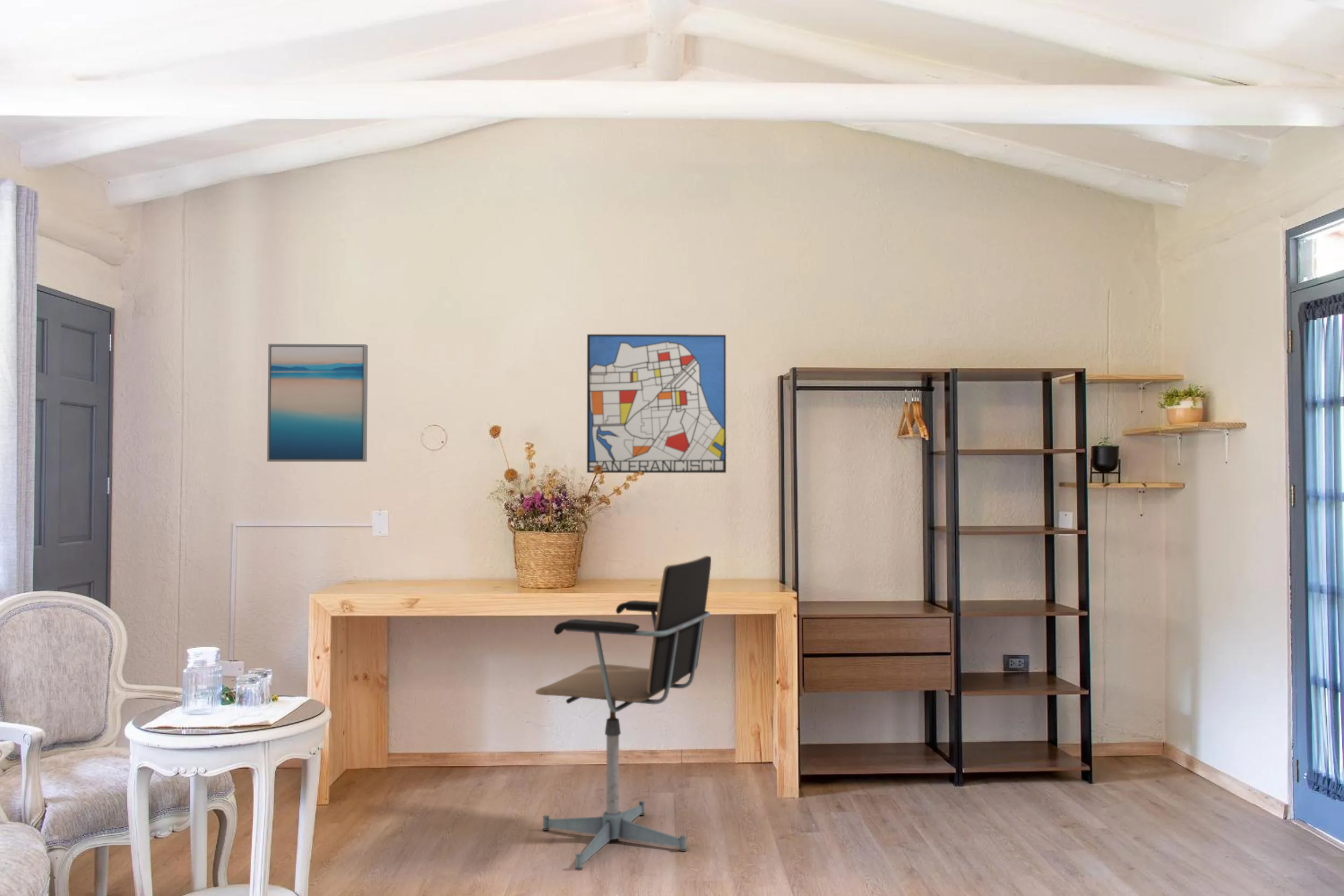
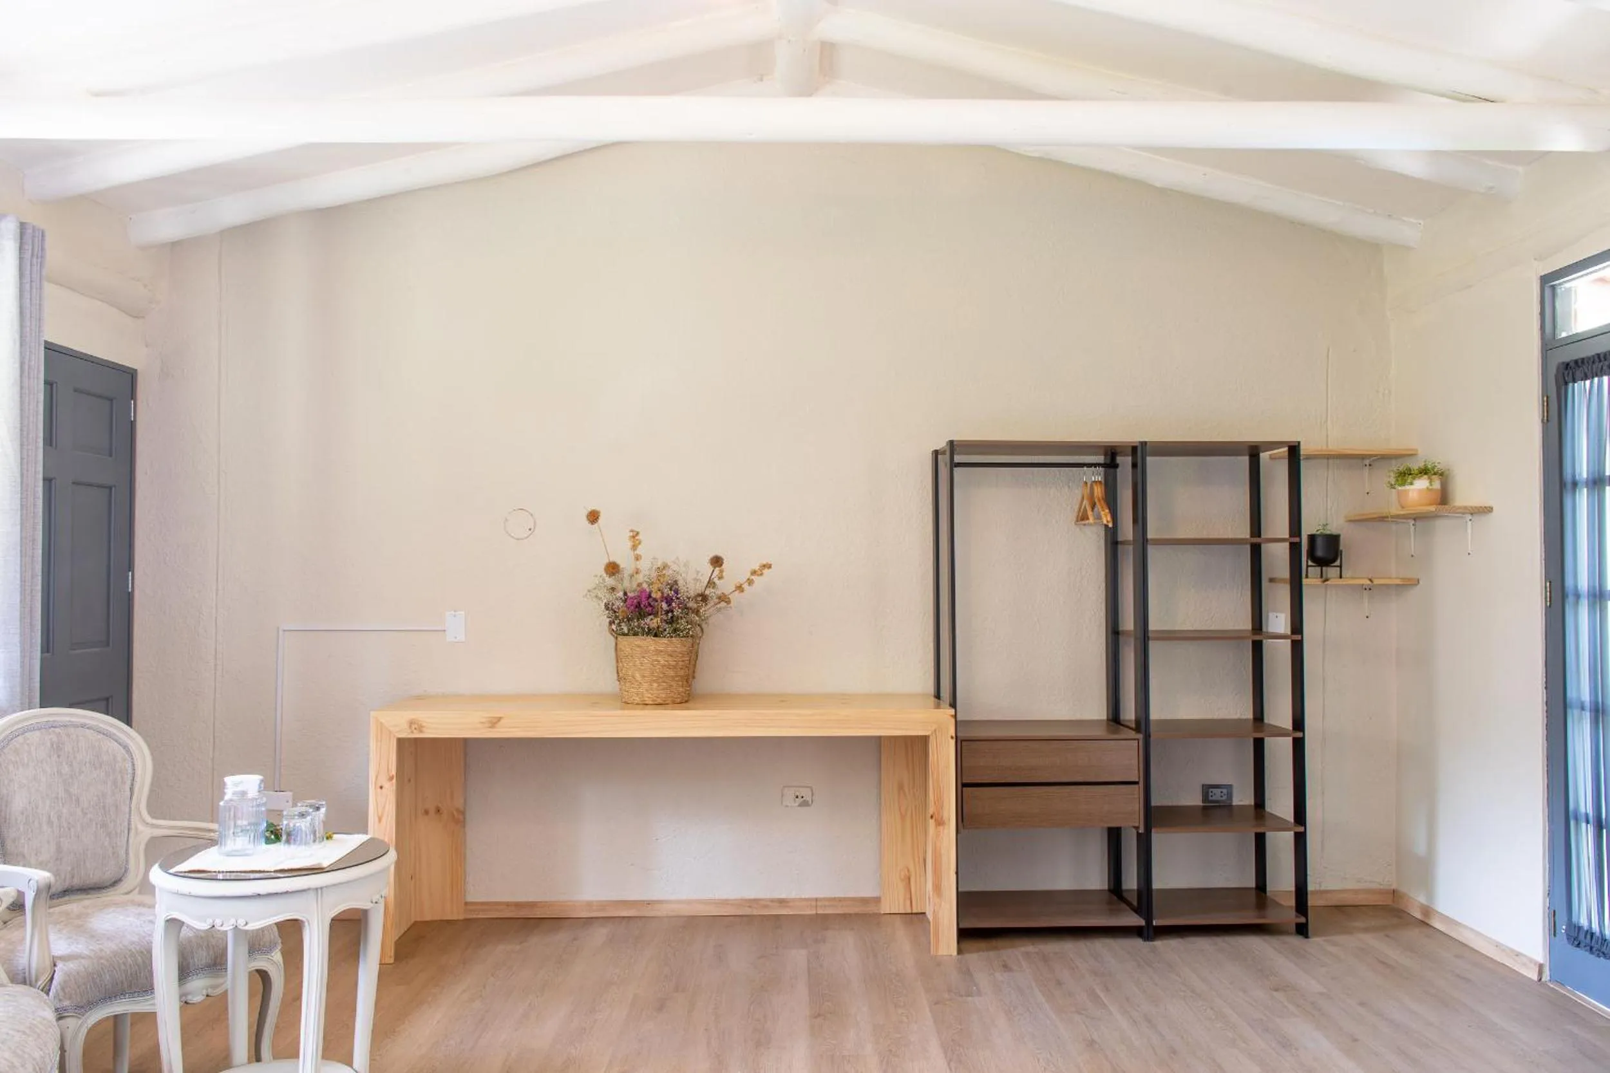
- wall art [267,343,368,462]
- wall art [587,334,727,474]
- office chair [535,555,712,871]
